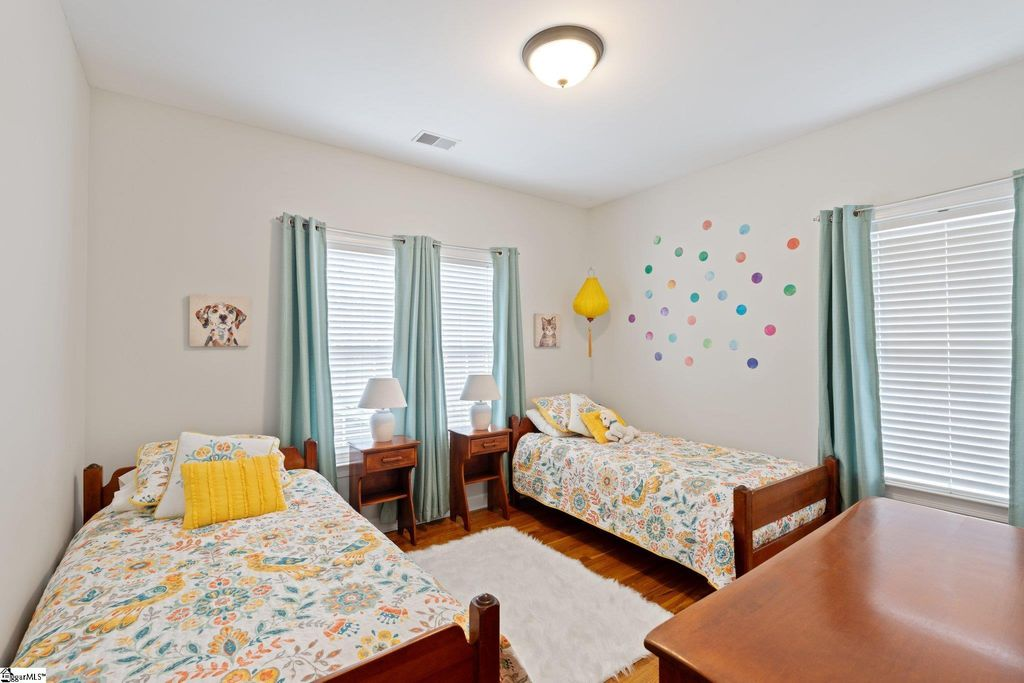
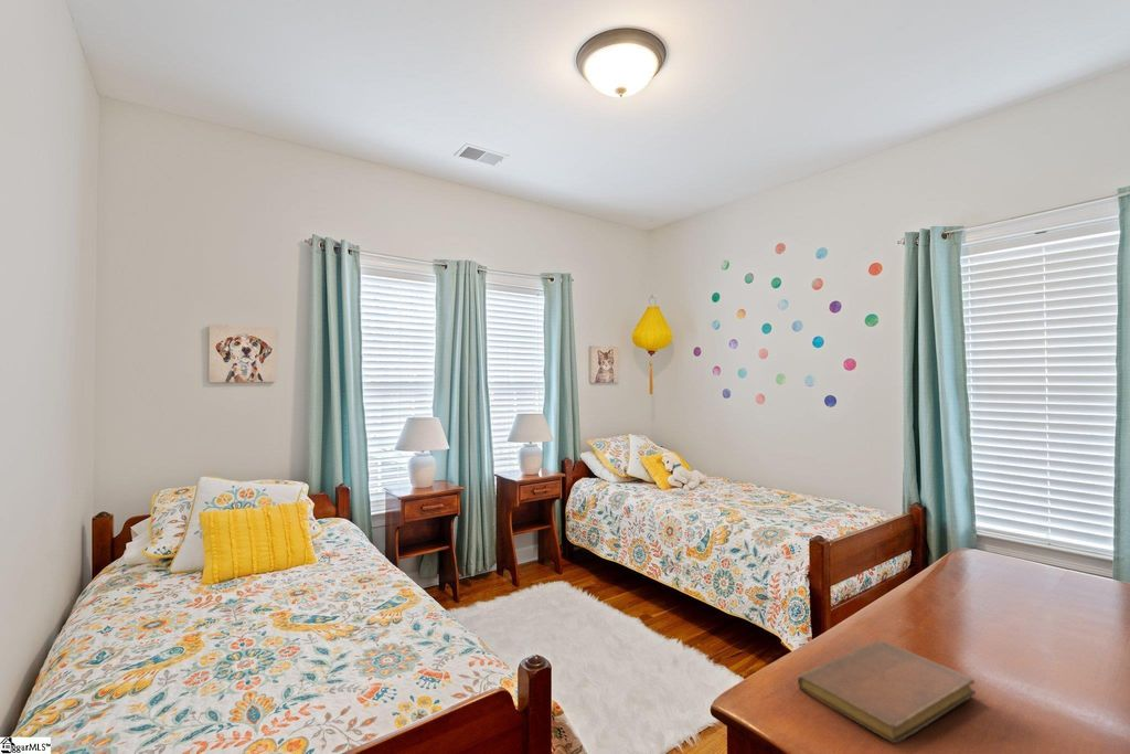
+ notebook [797,639,977,744]
